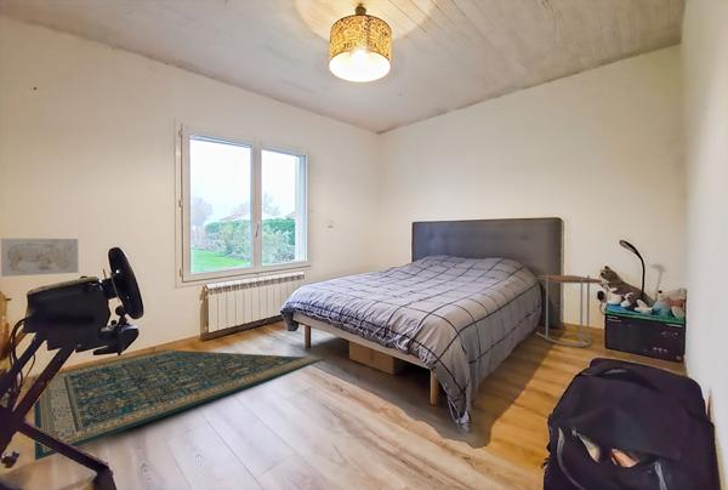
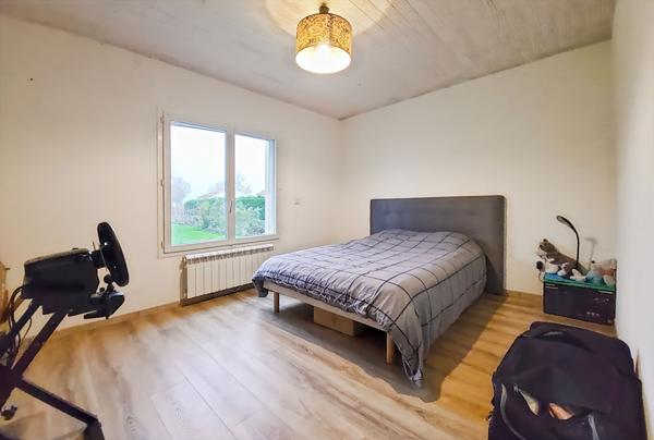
- rug [33,348,326,462]
- side table [535,274,603,348]
- wall art [0,238,79,278]
